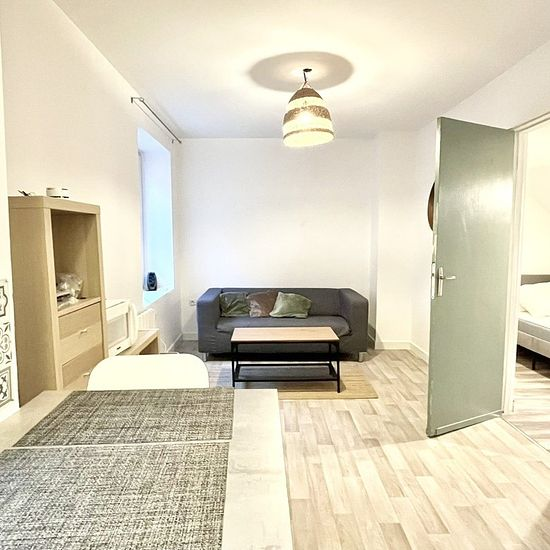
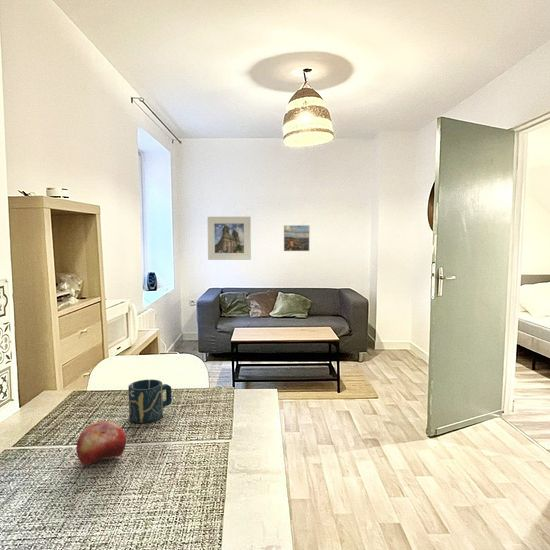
+ cup [127,379,173,424]
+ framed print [283,224,311,252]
+ fruit [76,420,127,467]
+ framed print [207,216,252,261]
